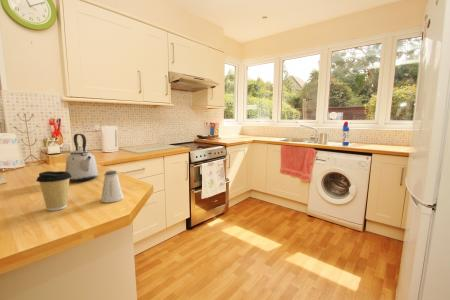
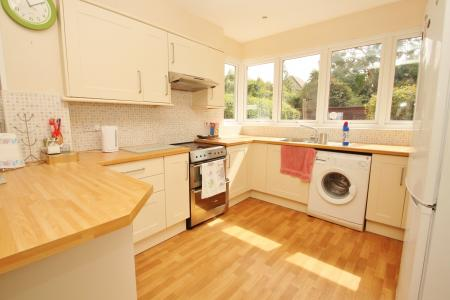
- saltshaker [100,170,125,203]
- coffee cup [35,170,72,212]
- kettle [65,133,99,182]
